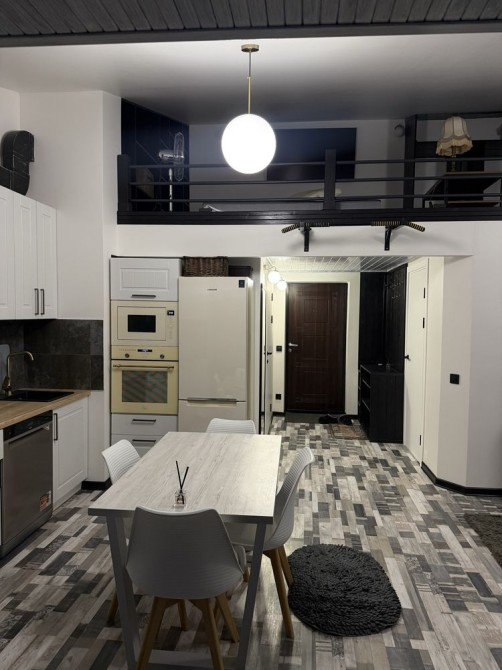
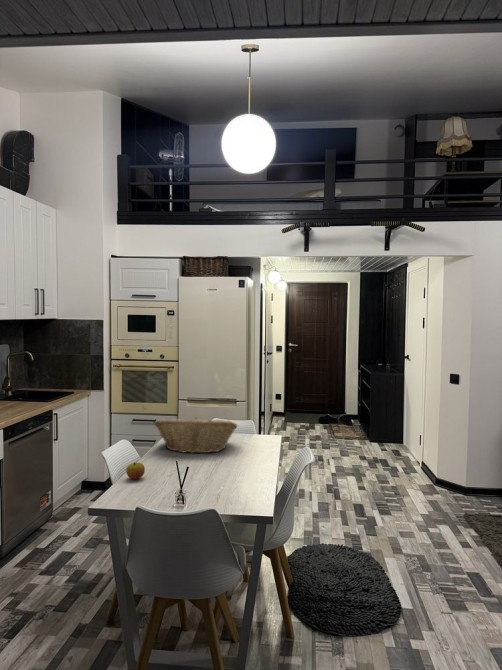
+ apple [125,461,146,480]
+ fruit basket [153,418,238,454]
